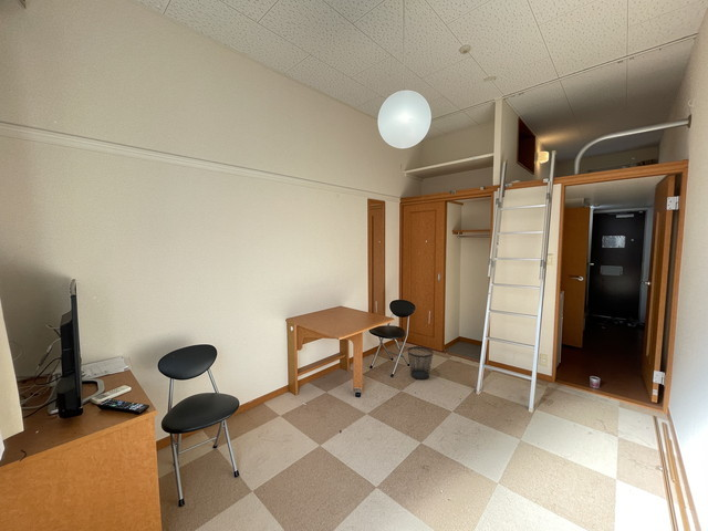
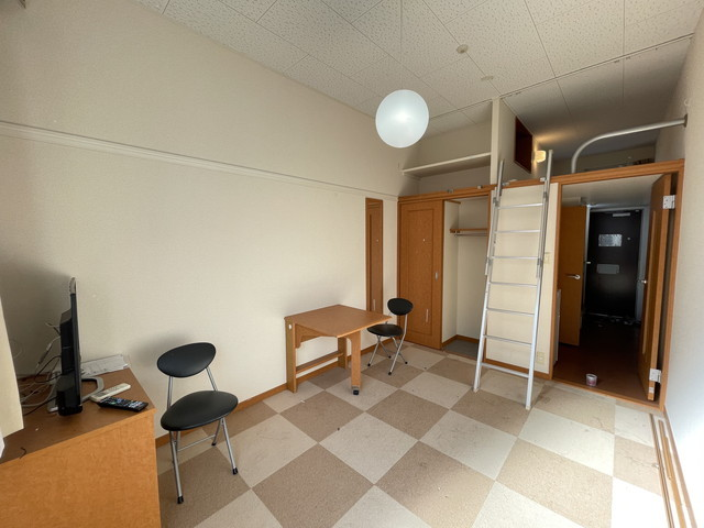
- wastebasket [406,345,435,381]
